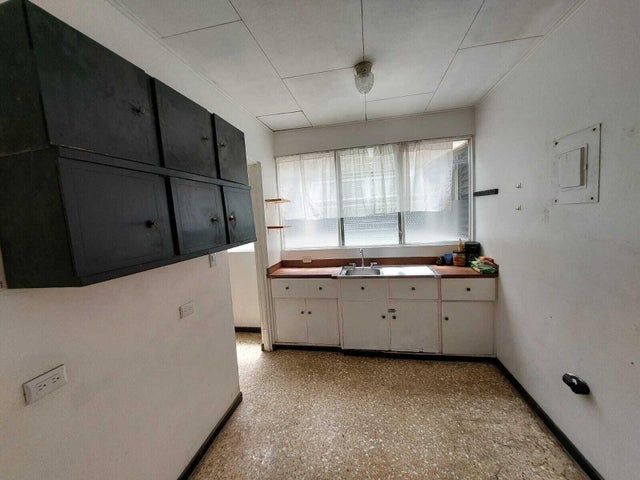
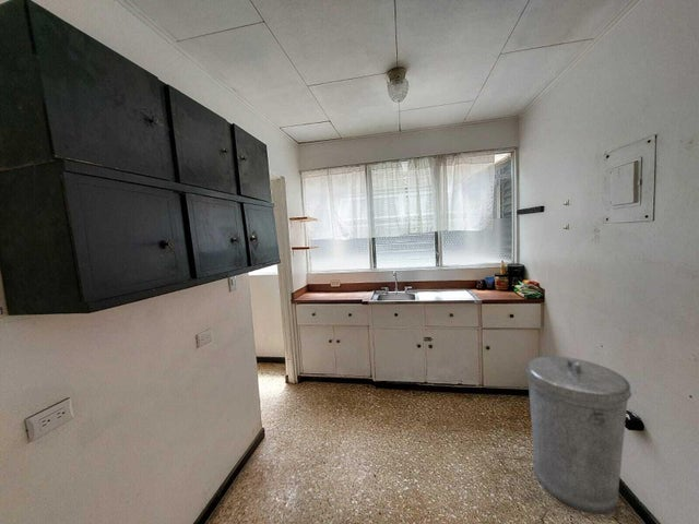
+ trash can [524,355,632,515]
